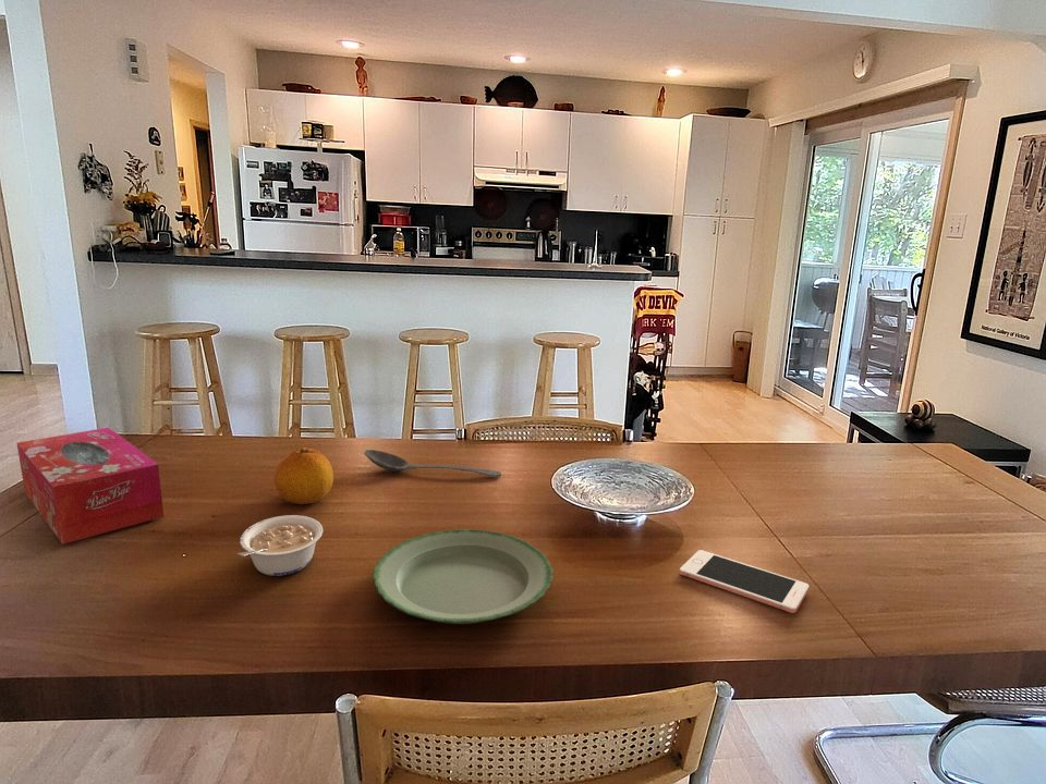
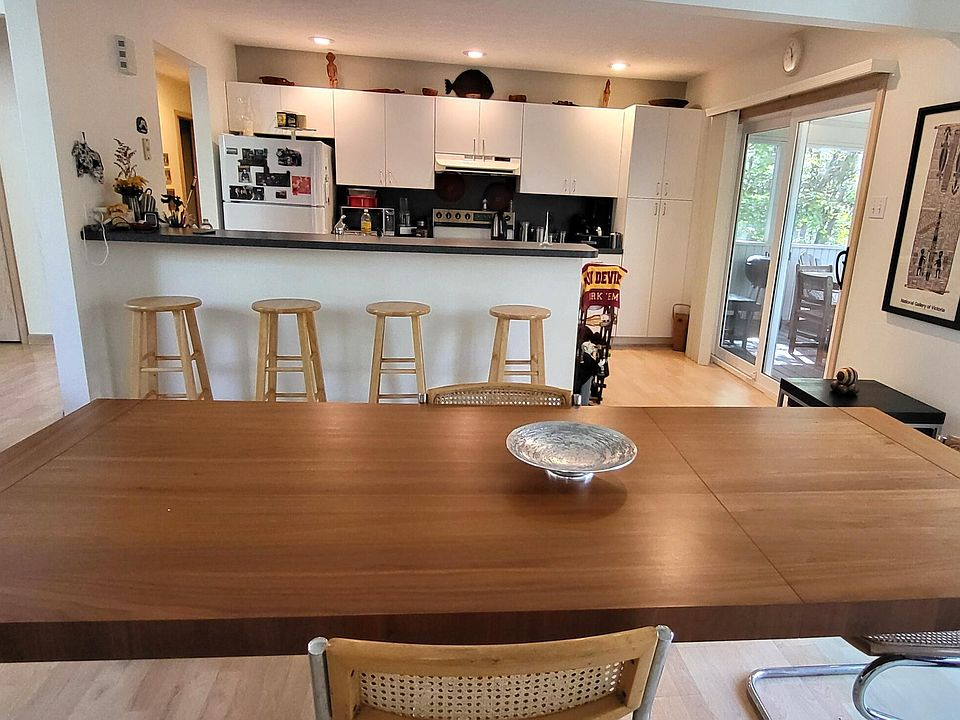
- stirrer [363,449,502,478]
- tissue box [15,427,165,546]
- cell phone [679,549,810,614]
- plate [372,528,554,625]
- legume [235,514,324,577]
- fruit [272,446,335,505]
